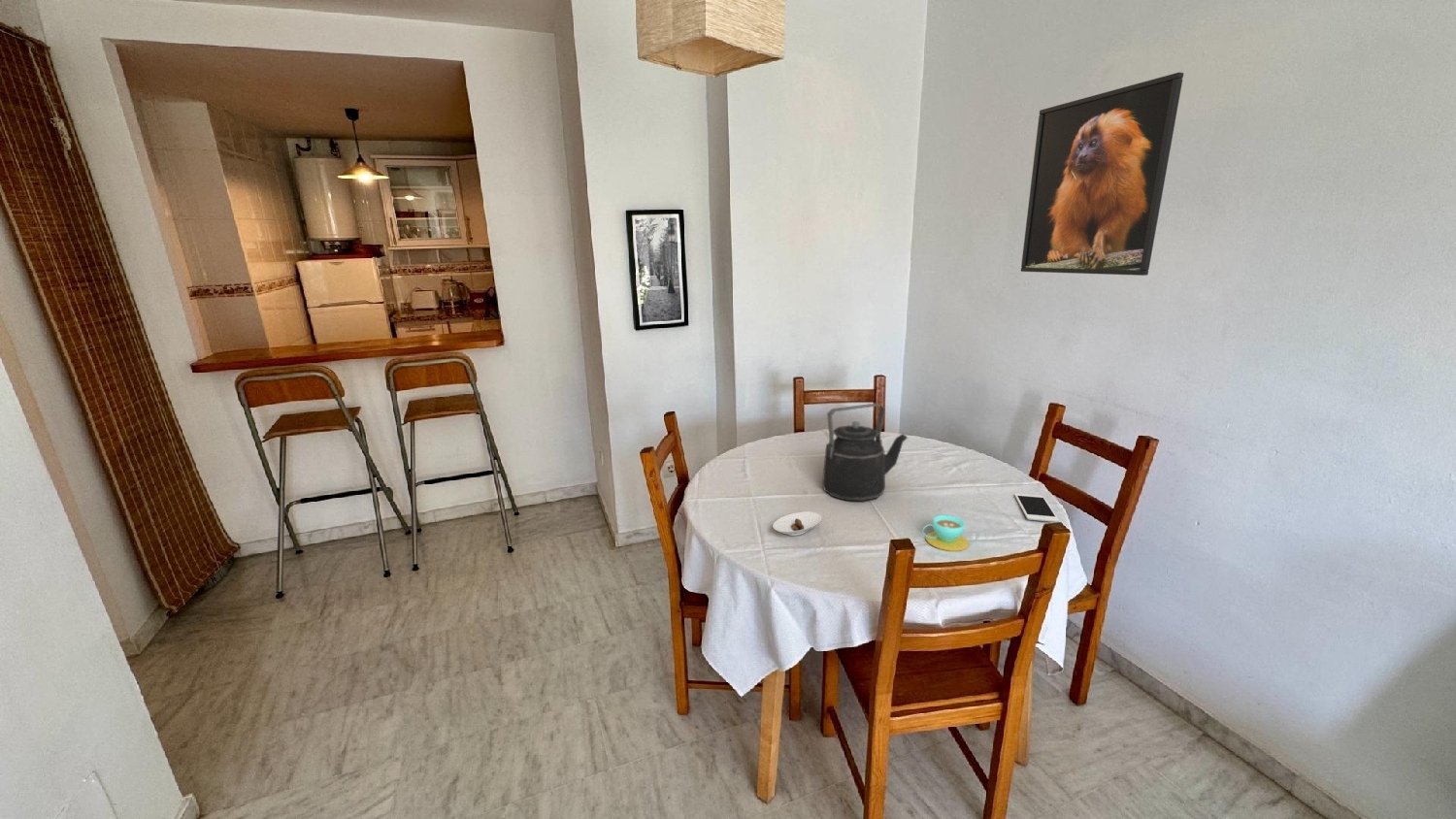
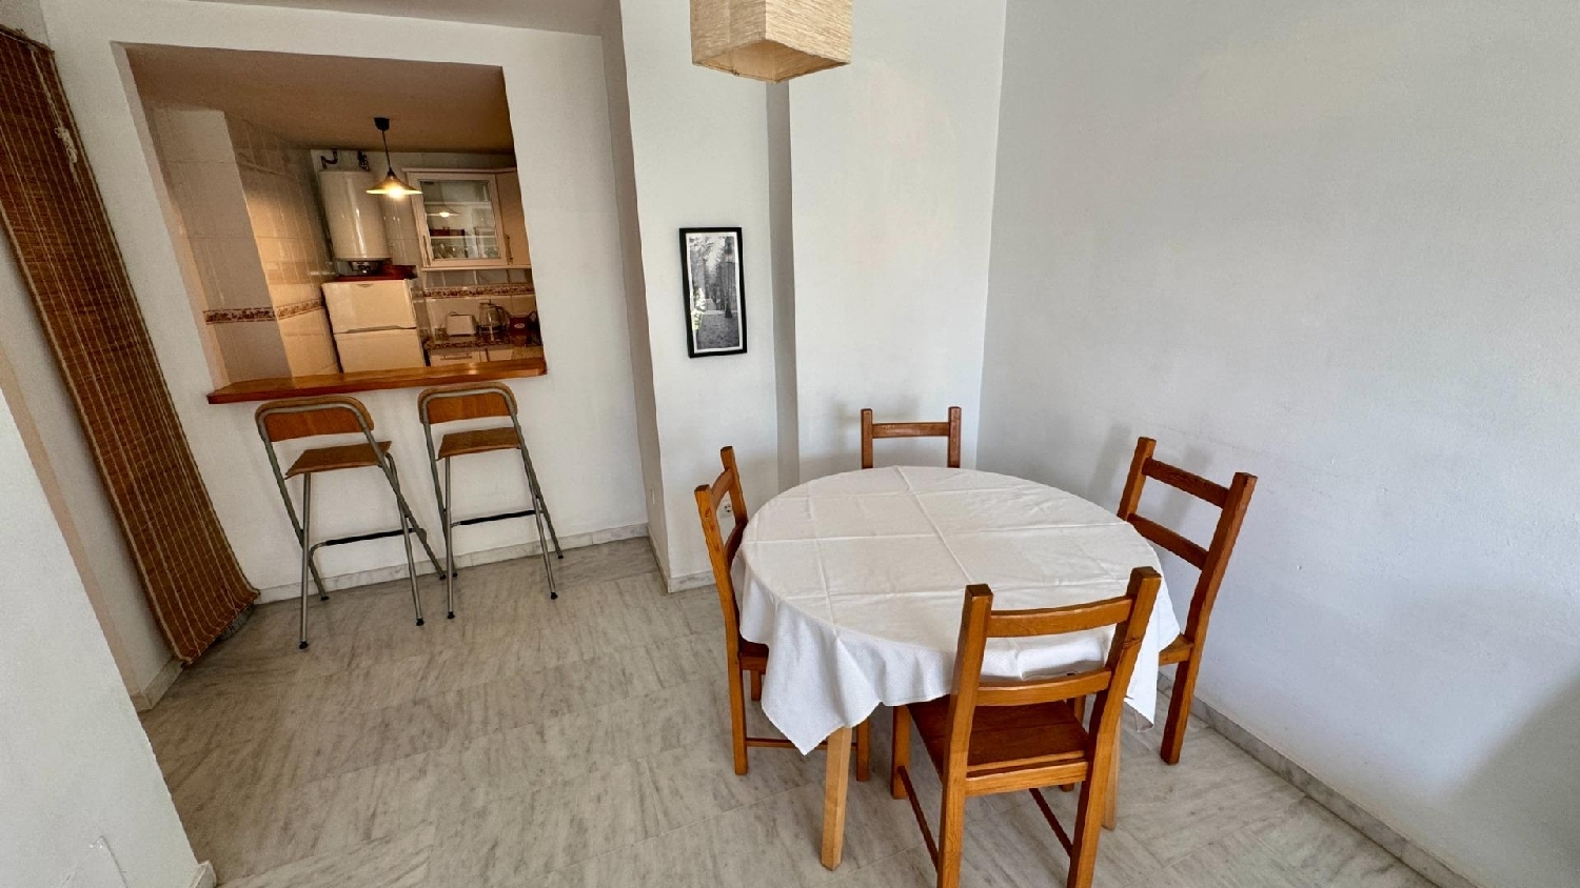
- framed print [1020,71,1184,277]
- saucer [772,511,822,537]
- cell phone [1013,493,1060,523]
- teacup [921,514,970,552]
- kettle [822,402,909,503]
